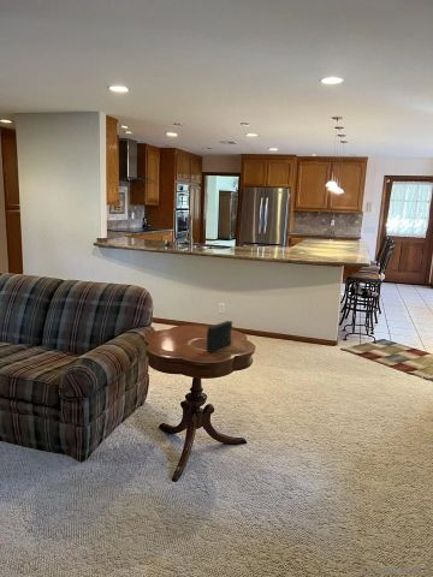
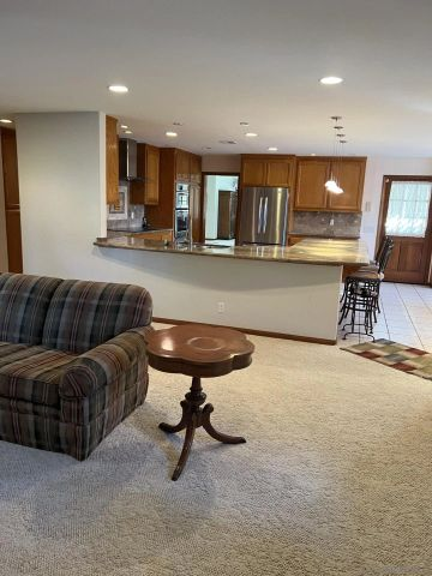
- speaker [206,320,235,353]
